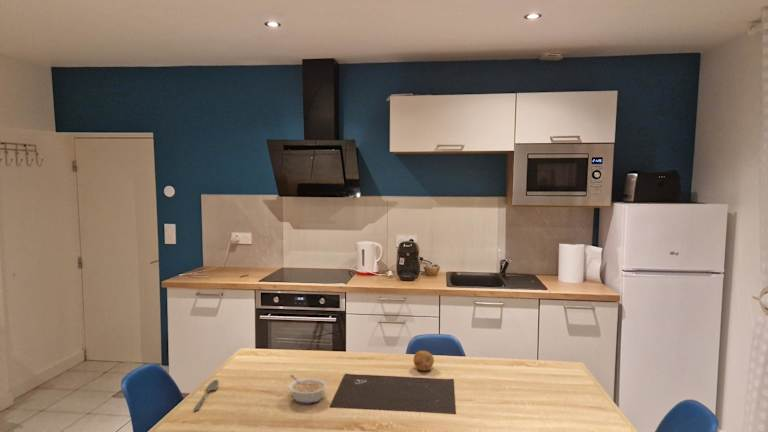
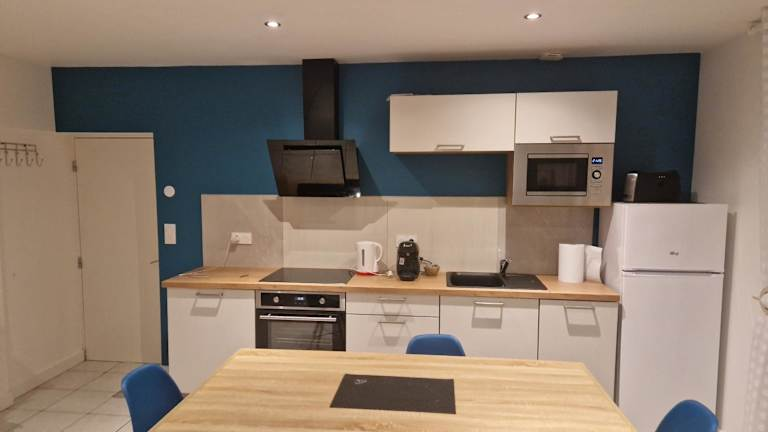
- spoon [193,379,220,412]
- fruit [413,350,435,372]
- legume [287,374,328,405]
